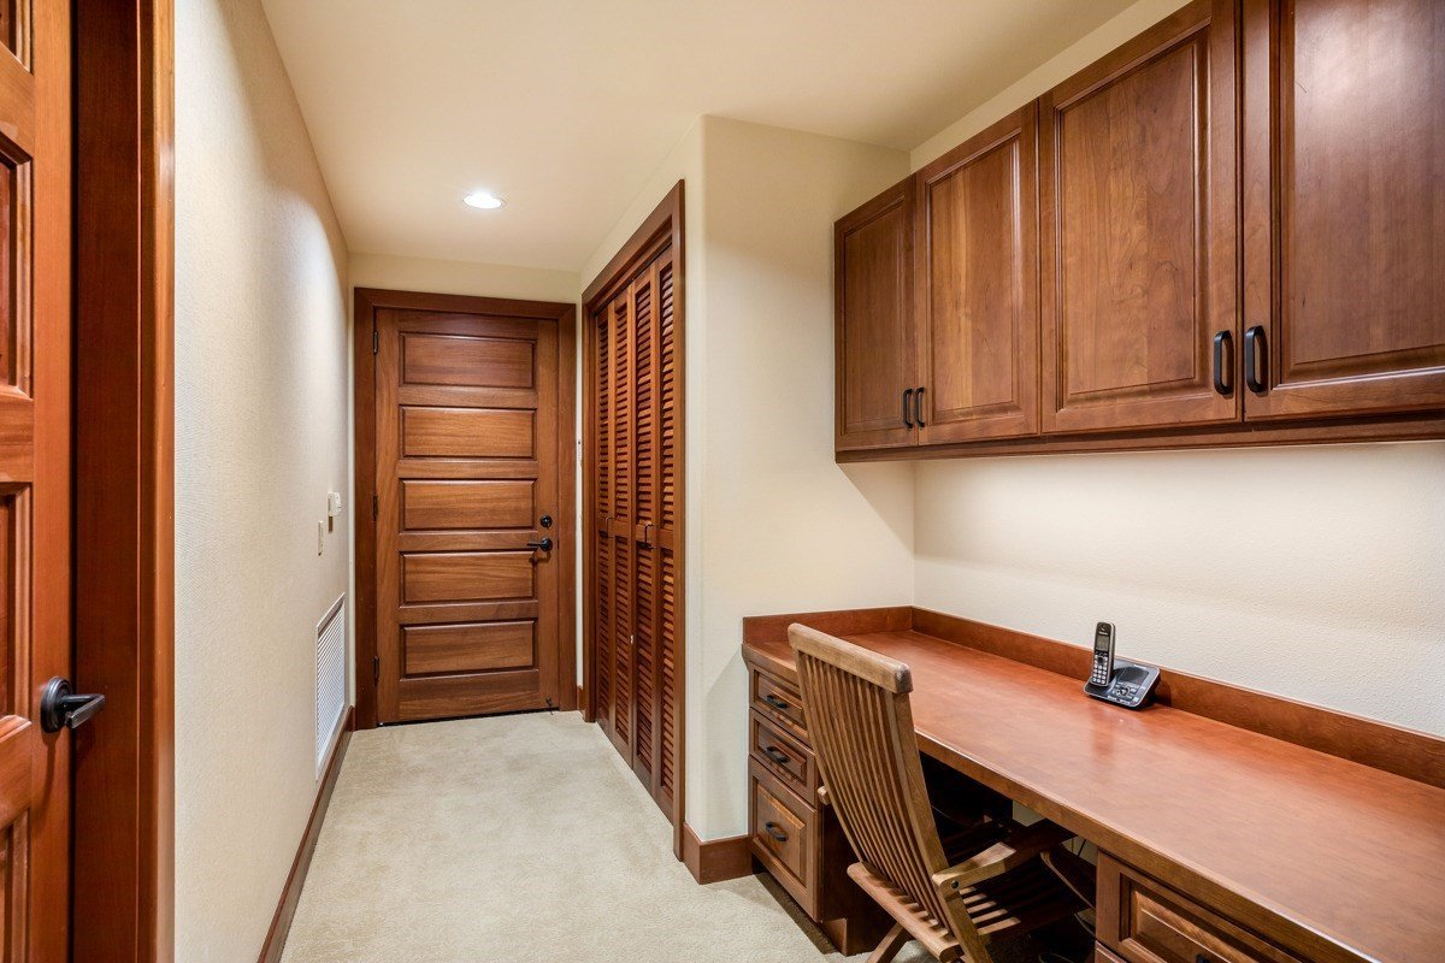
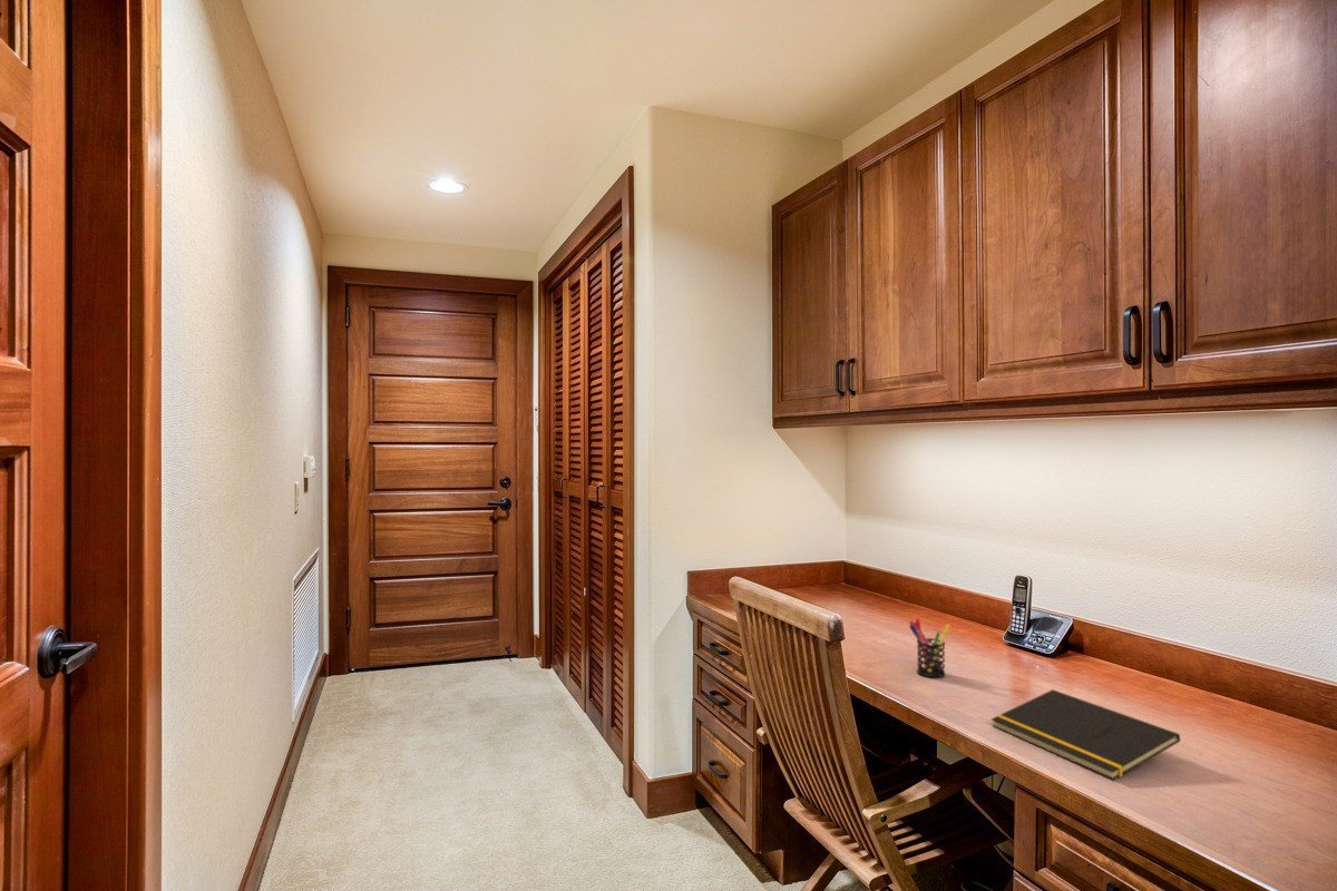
+ notepad [990,688,1181,781]
+ pen holder [908,617,951,678]
